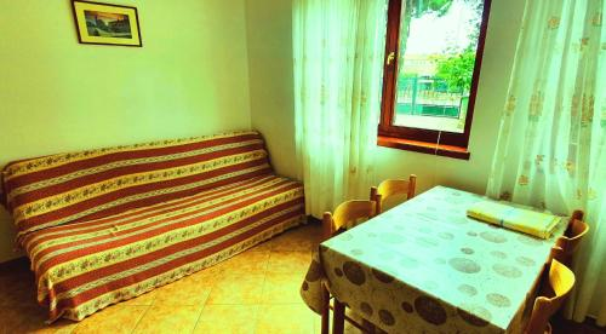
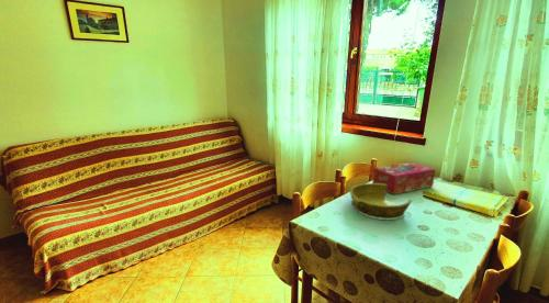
+ bowl [349,182,414,221]
+ tissue box [371,161,436,195]
